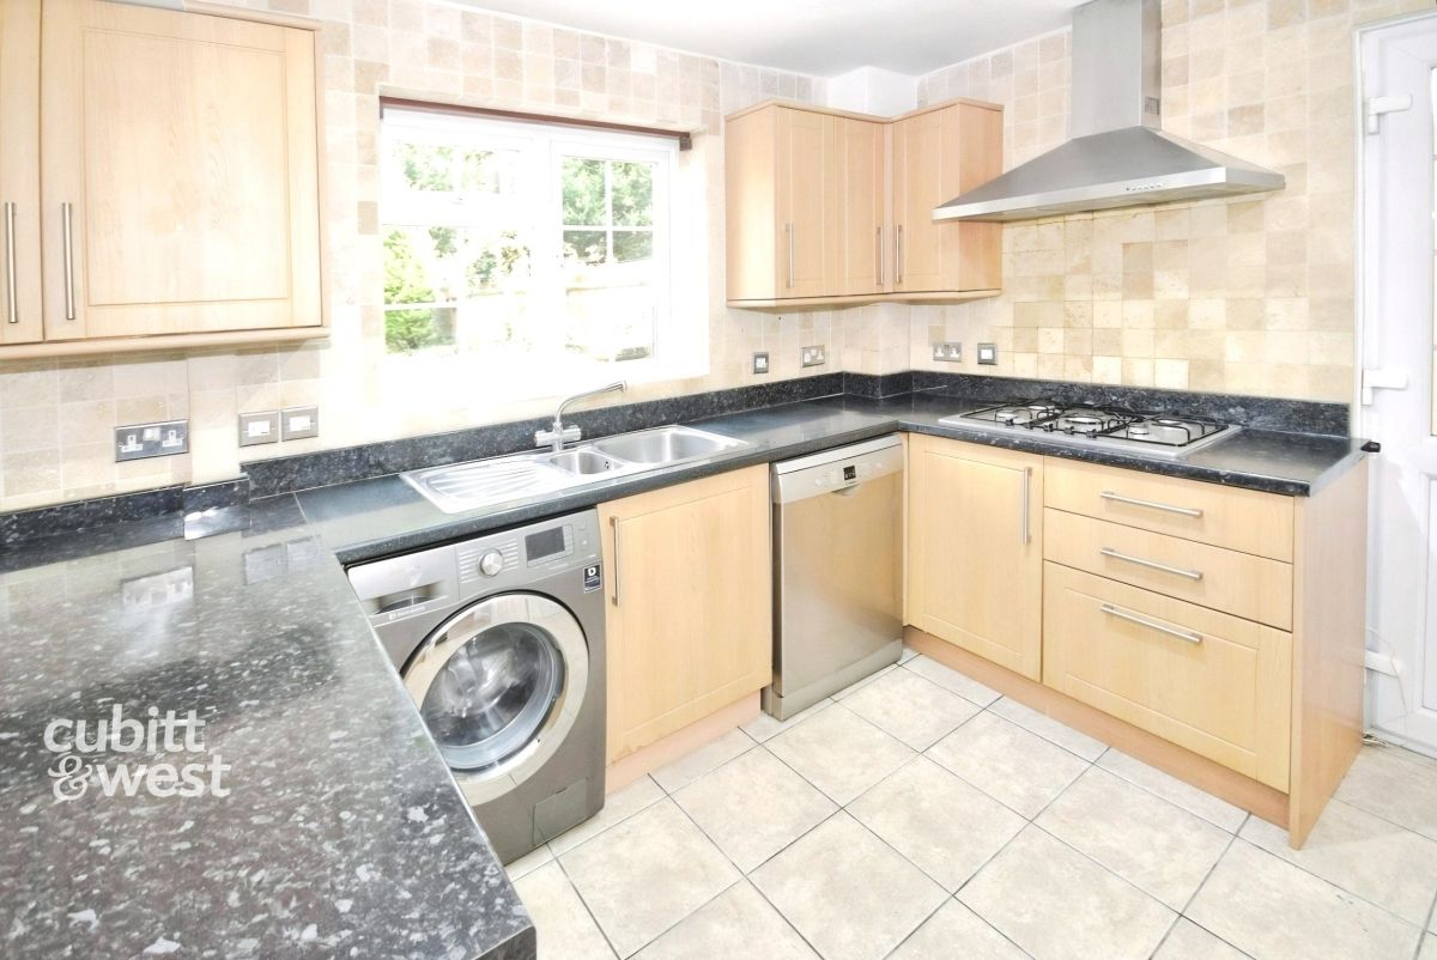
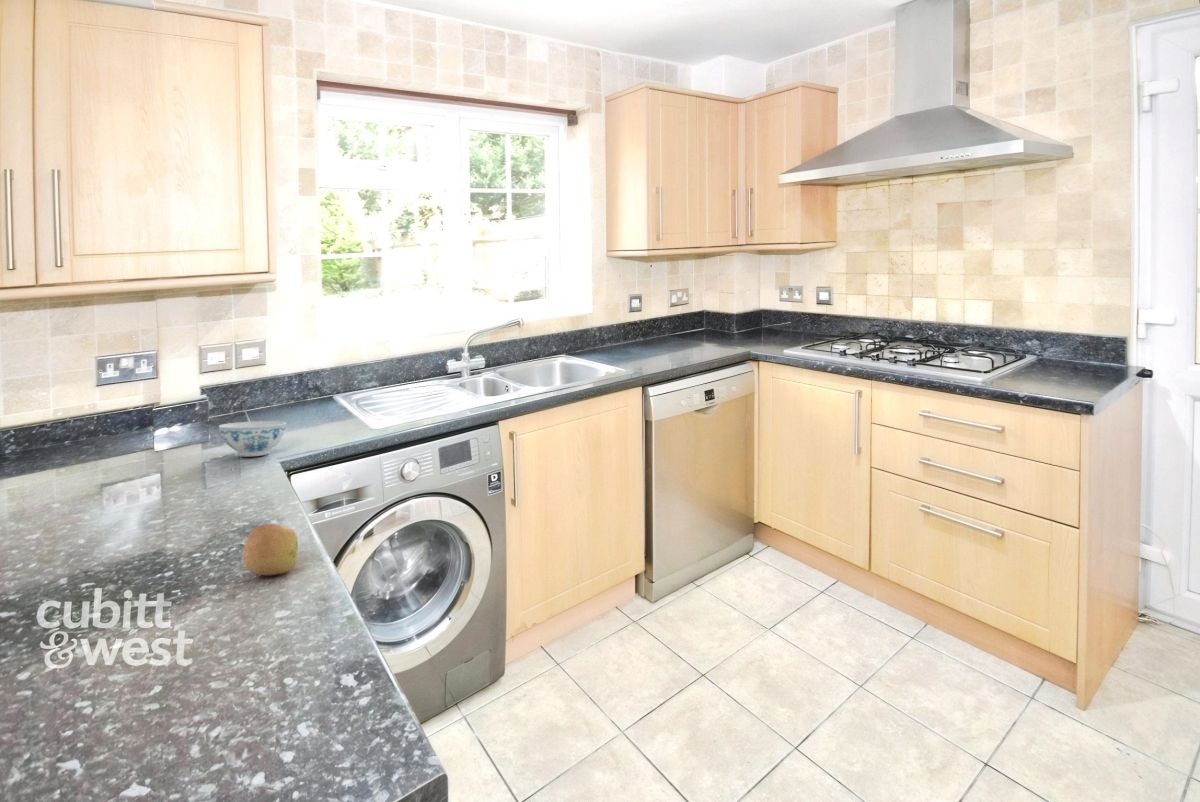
+ chinaware [218,420,287,457]
+ apple [238,523,299,576]
